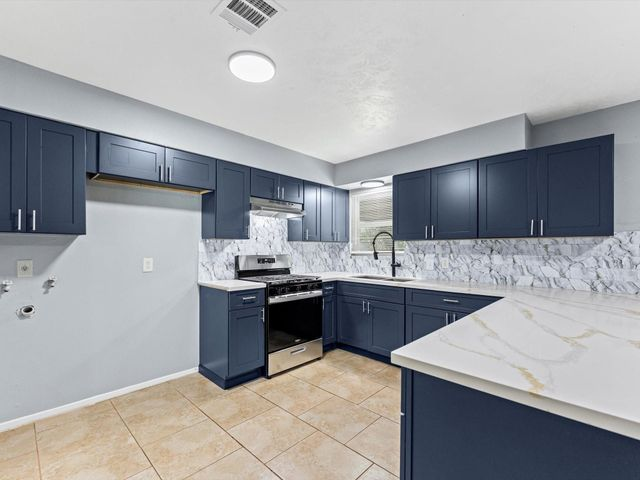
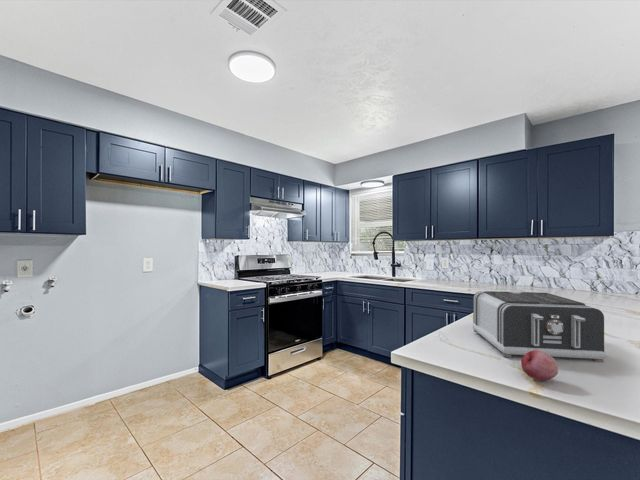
+ toaster [471,290,608,363]
+ fruit [520,350,559,382]
